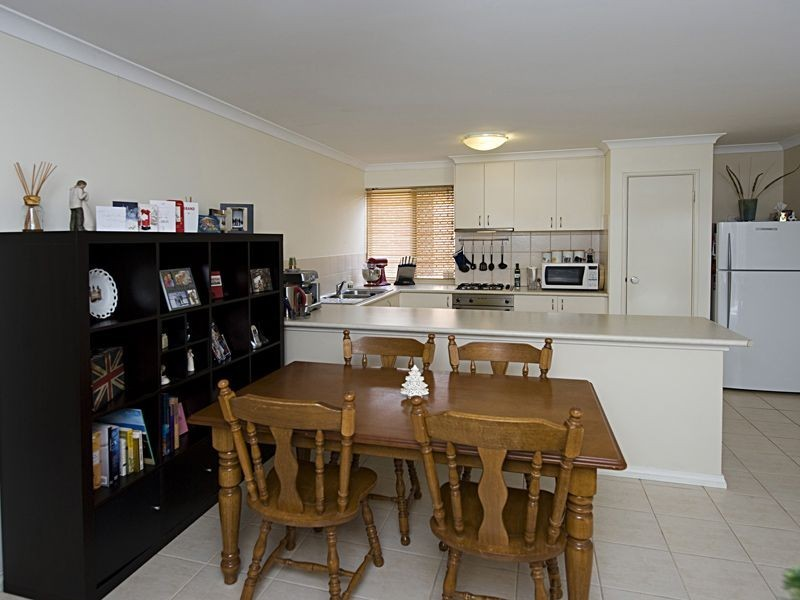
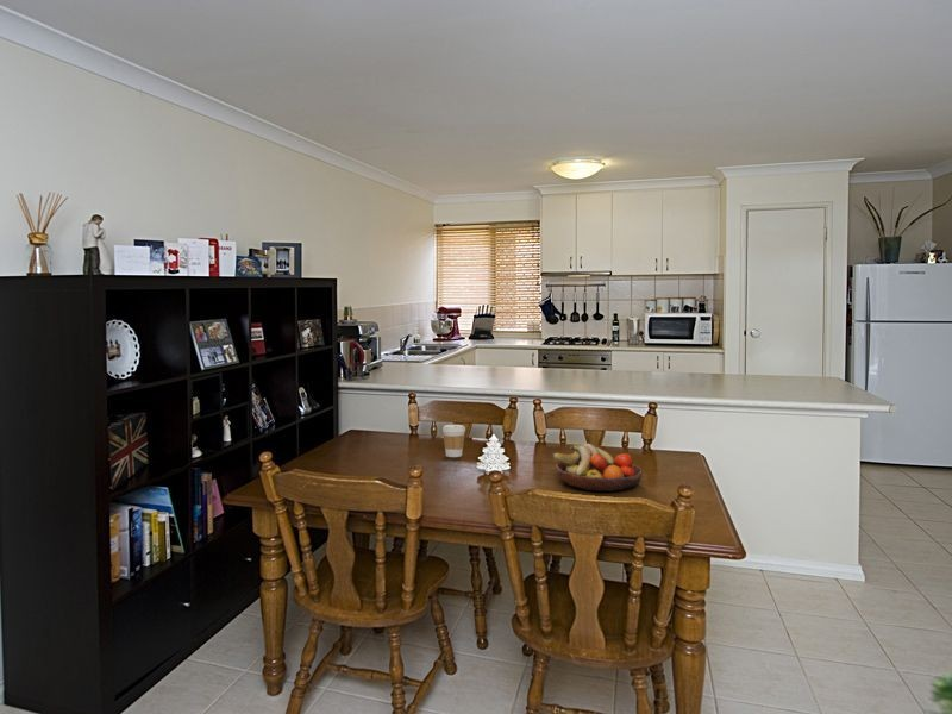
+ fruit bowl [551,443,644,493]
+ coffee cup [441,424,466,458]
